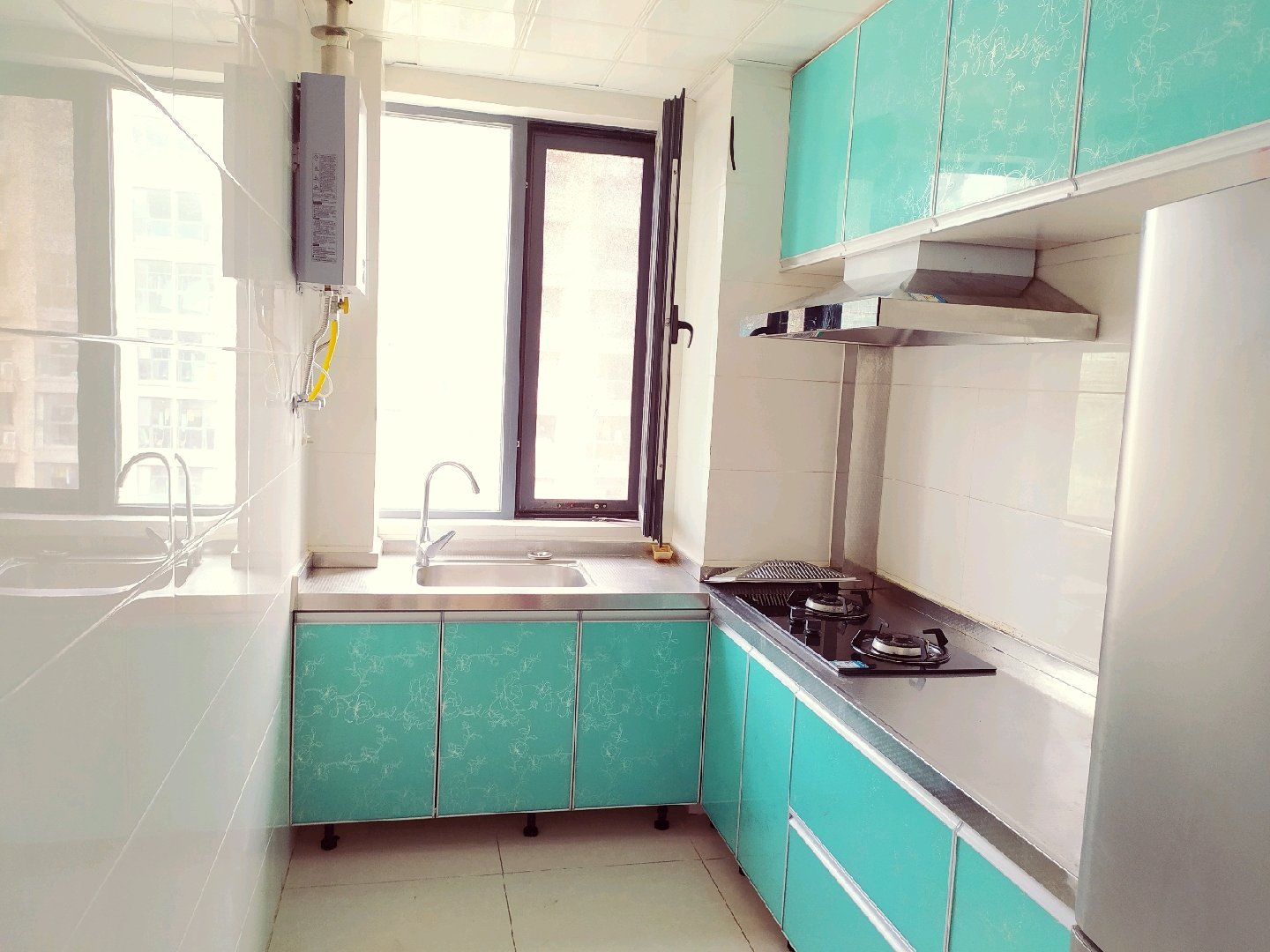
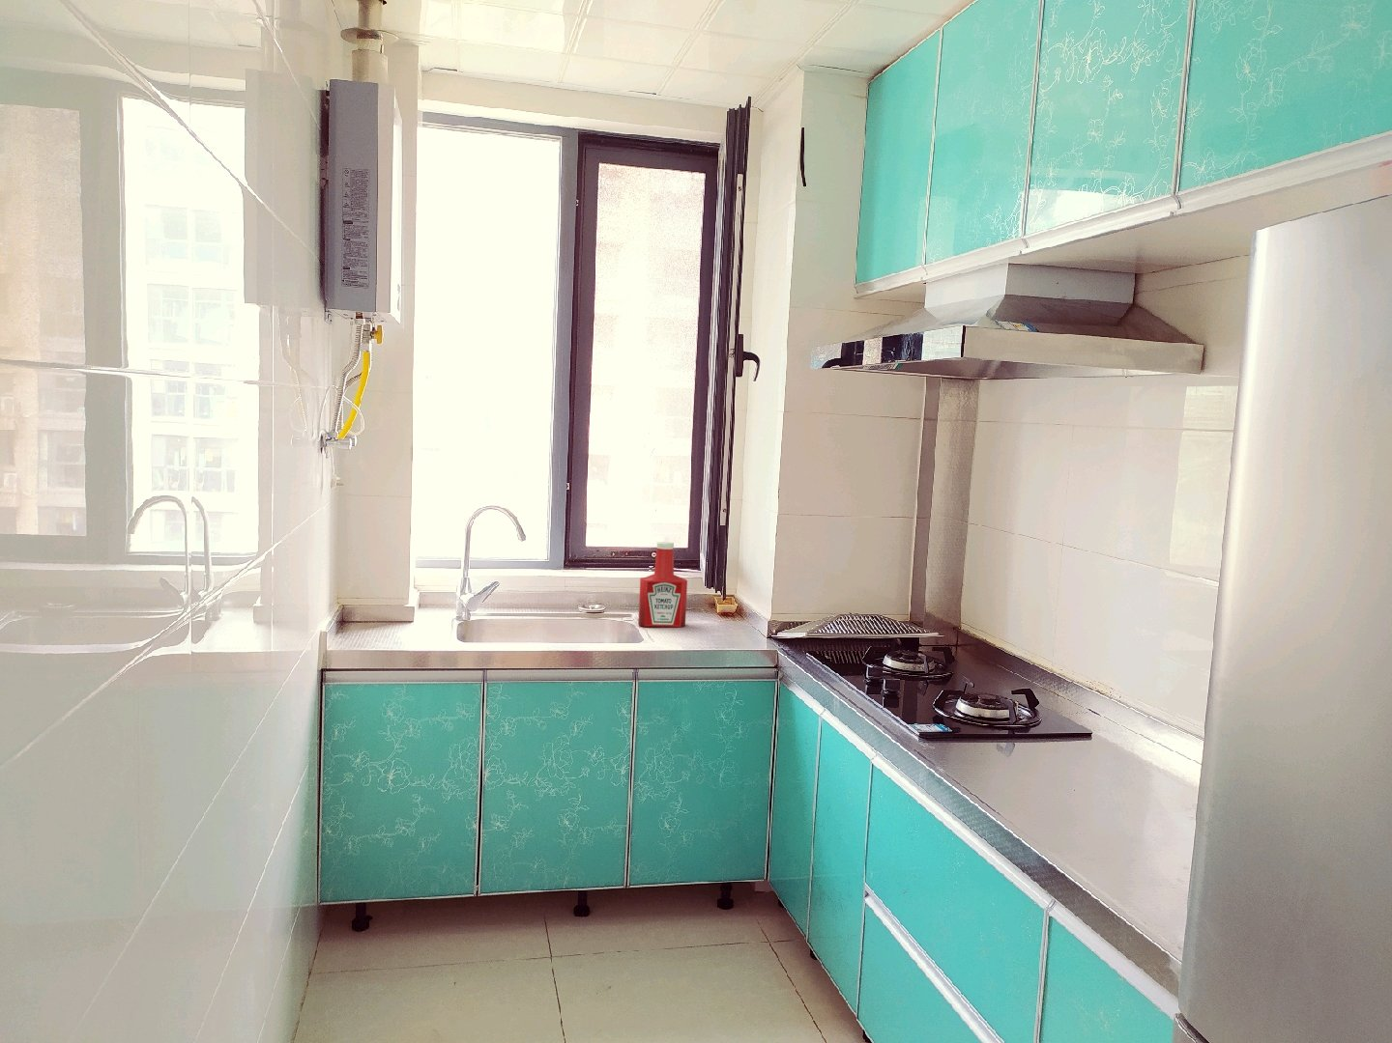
+ soap bottle [637,541,688,628]
